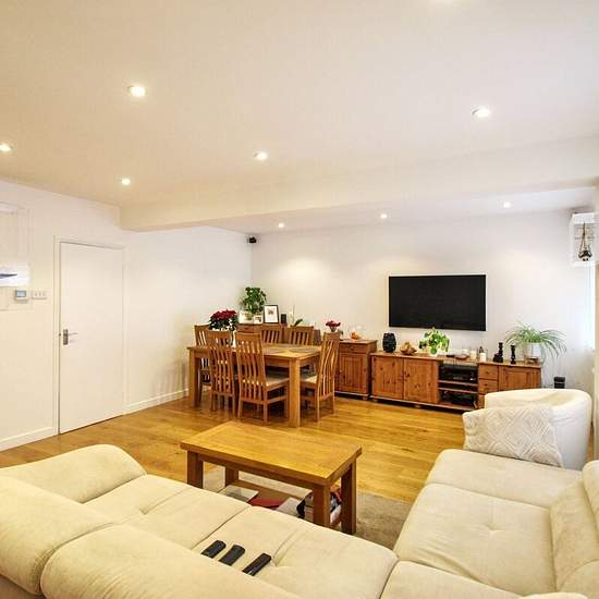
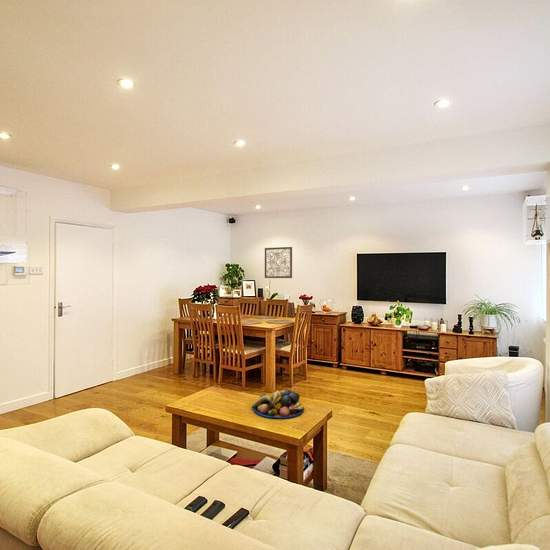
+ wall art [264,246,293,279]
+ fruit bowl [251,389,305,419]
